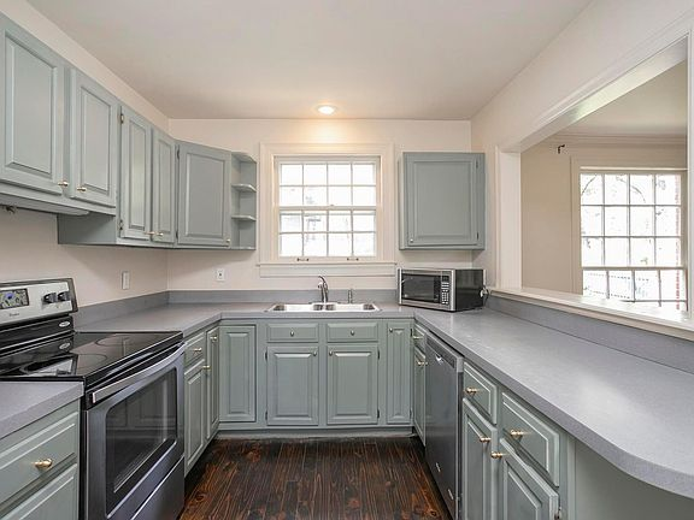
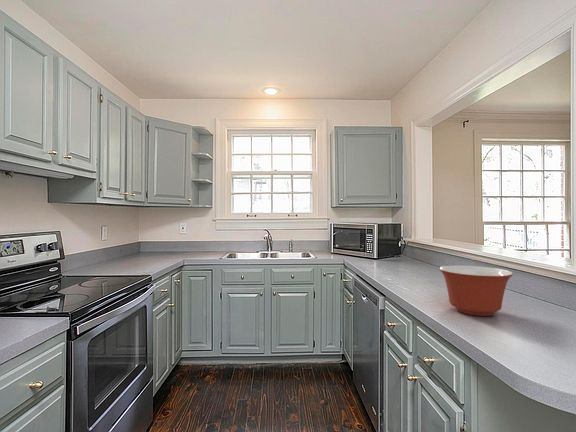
+ mixing bowl [438,265,514,317]
